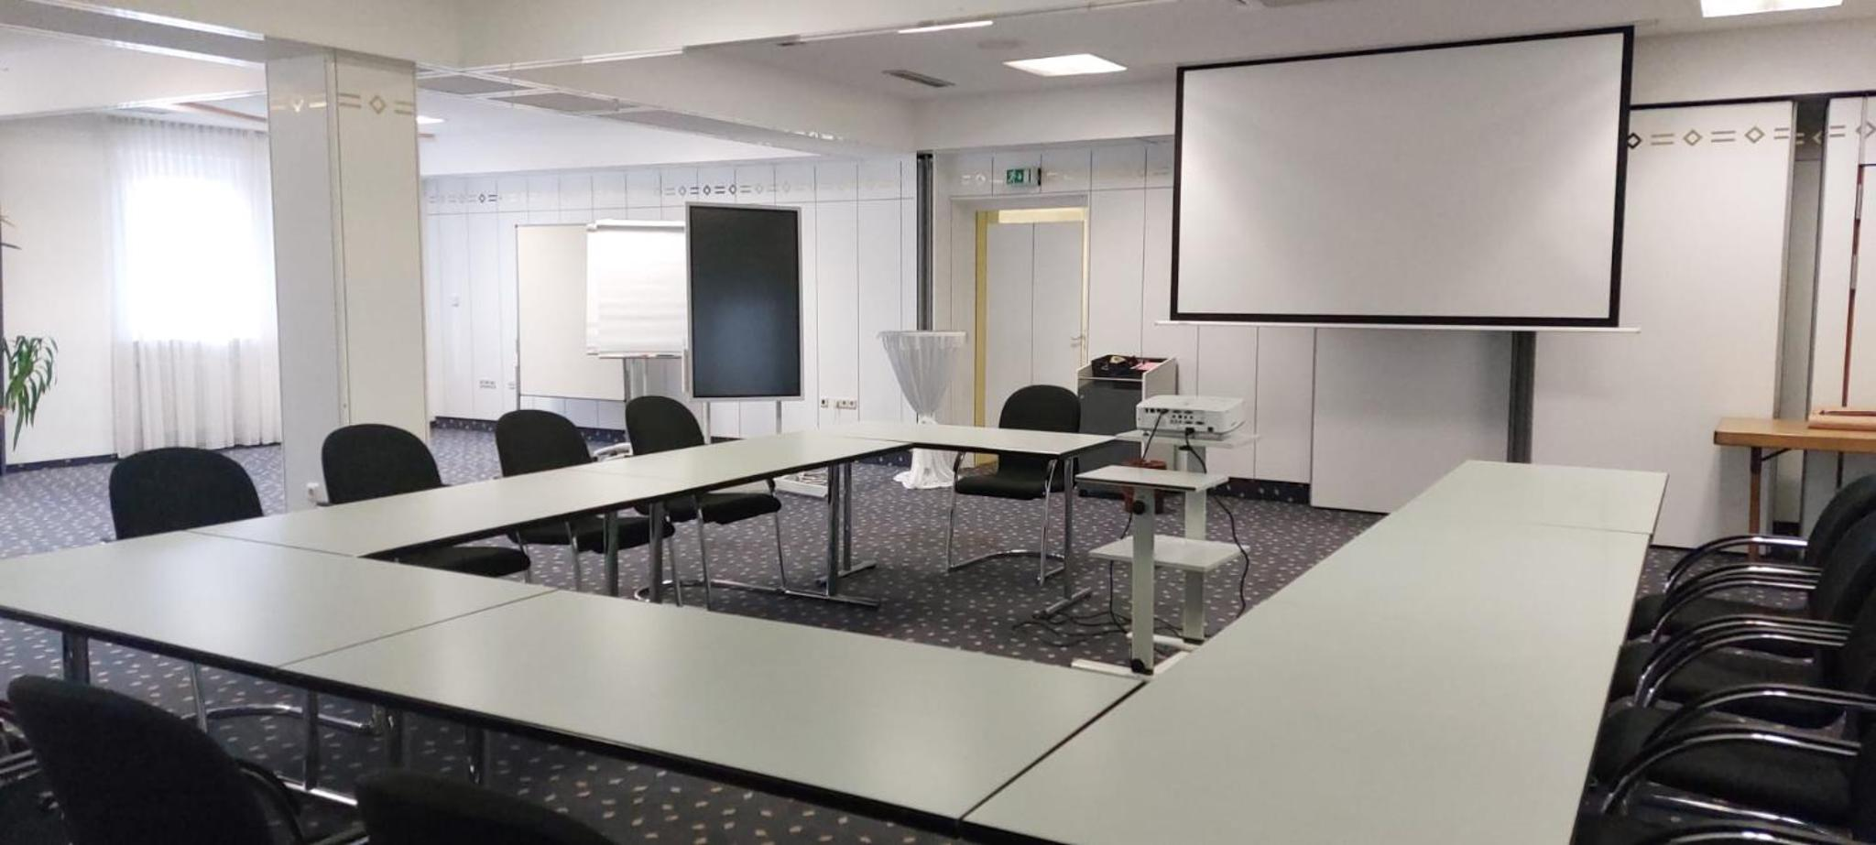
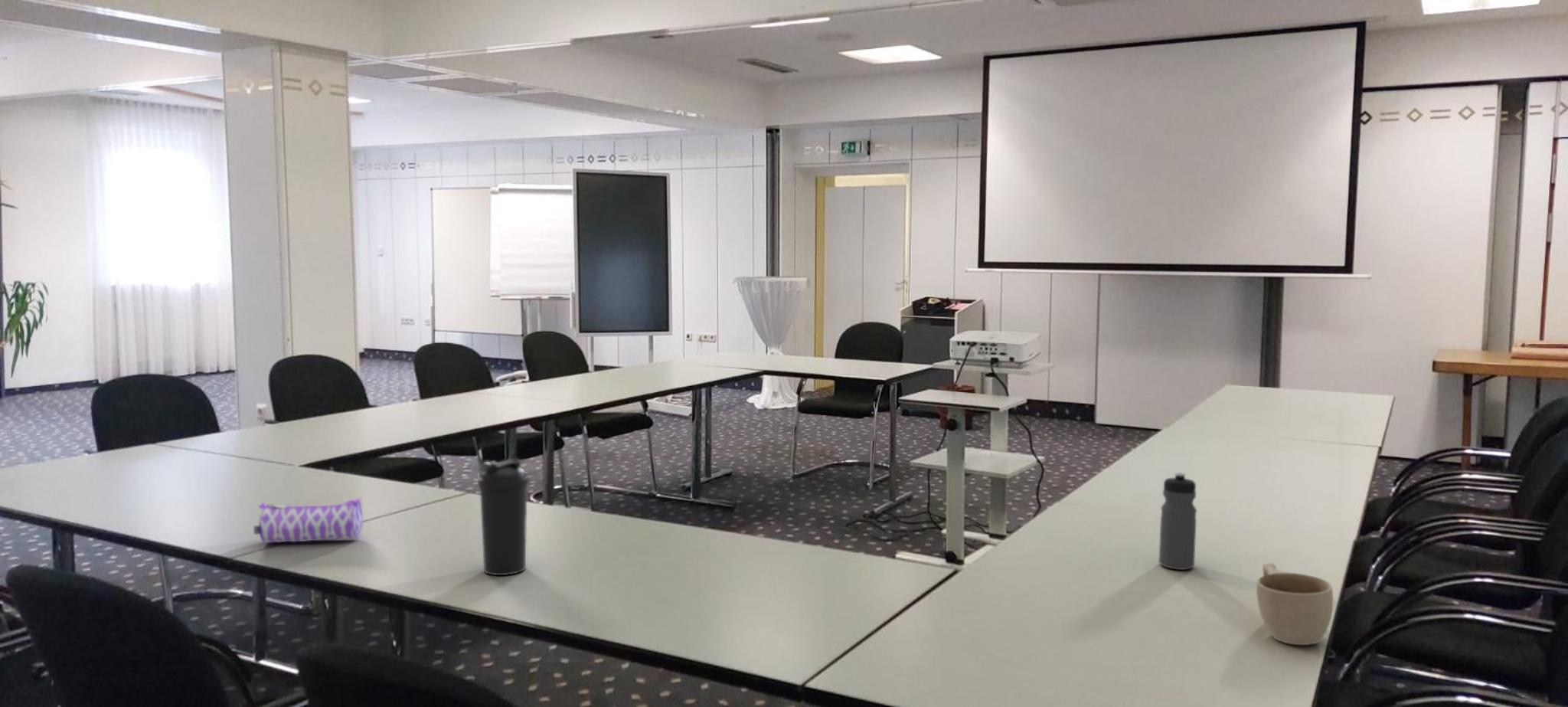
+ pencil case [253,497,364,544]
+ water bottle [1158,472,1197,571]
+ water bottle [477,458,530,576]
+ cup [1256,562,1334,646]
